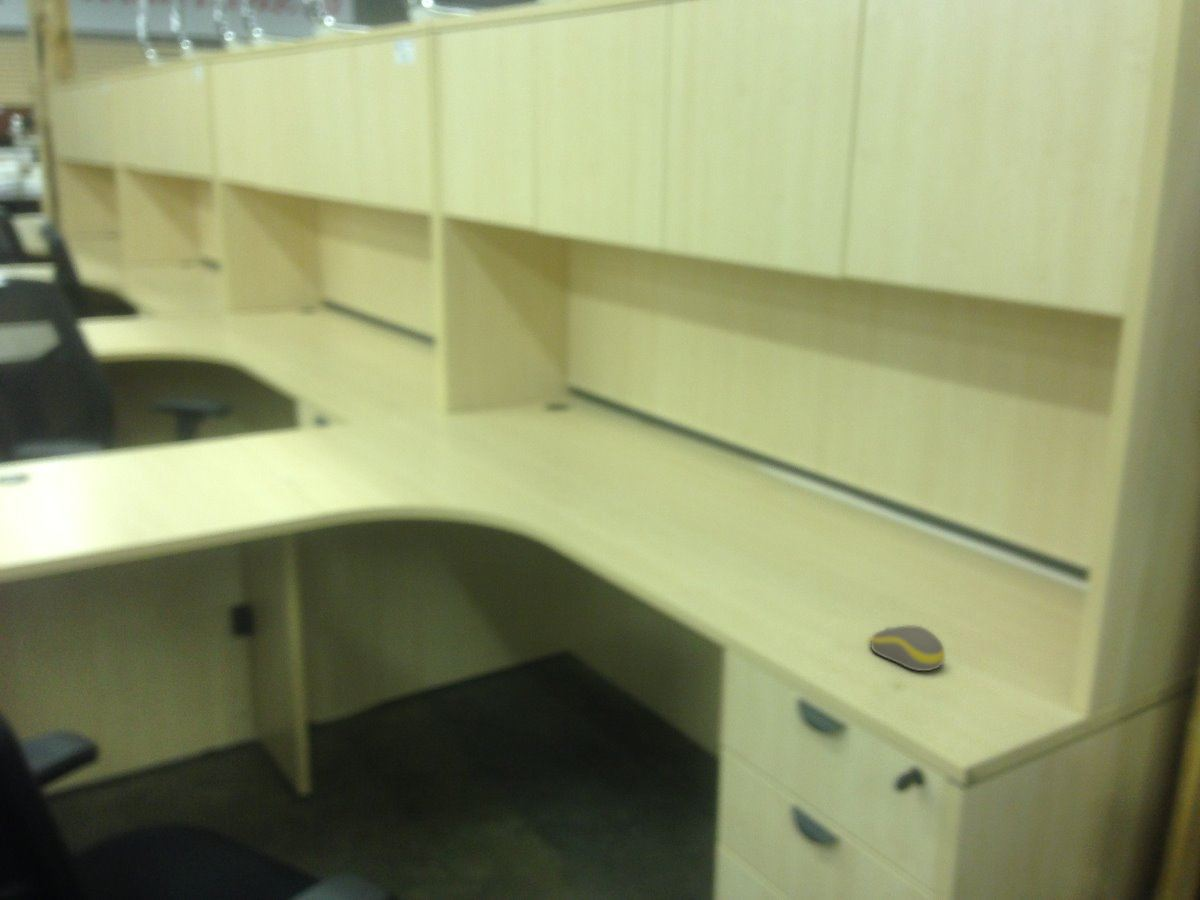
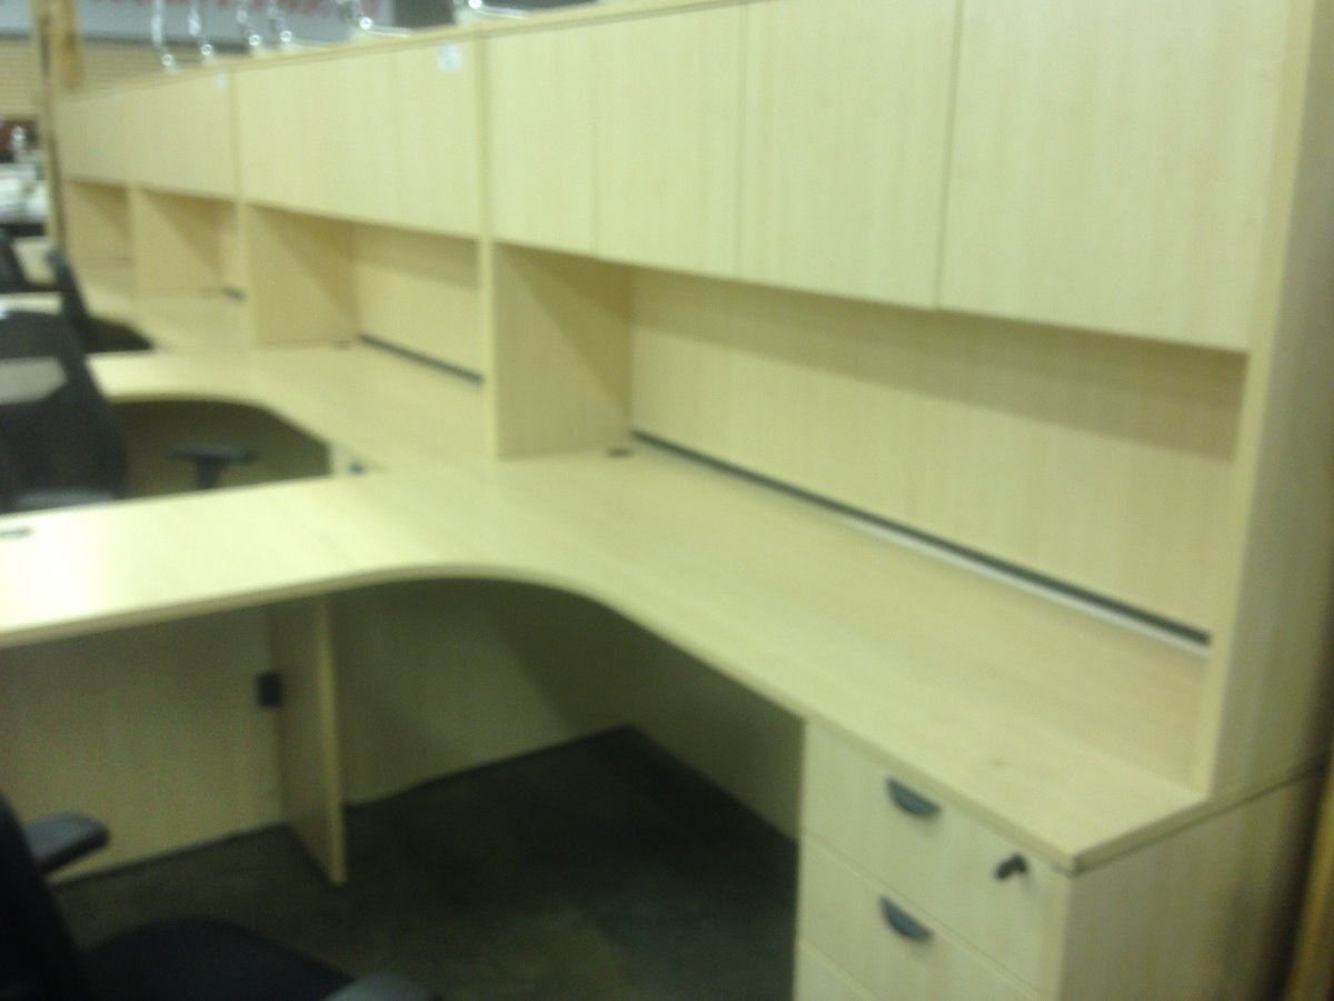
- computer mouse [869,624,946,672]
